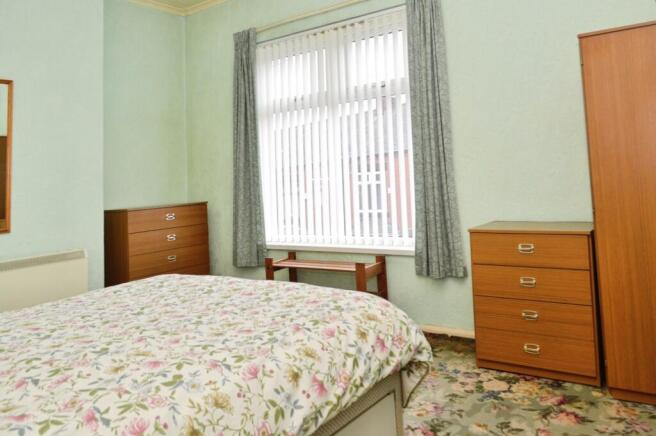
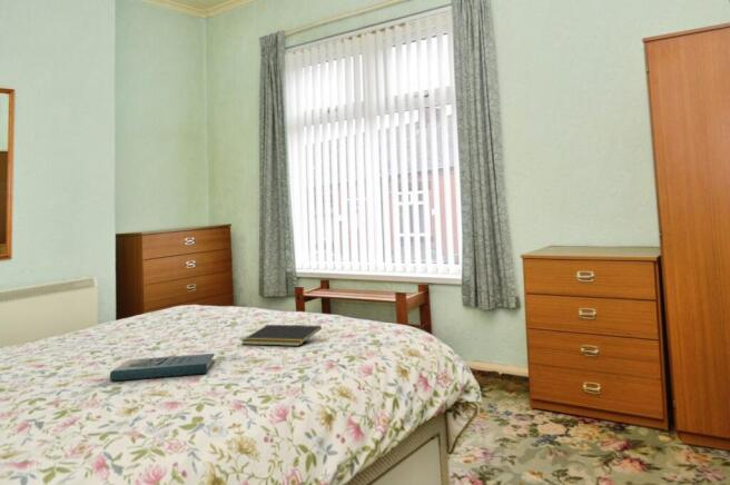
+ notepad [240,324,323,347]
+ book [109,353,216,383]
